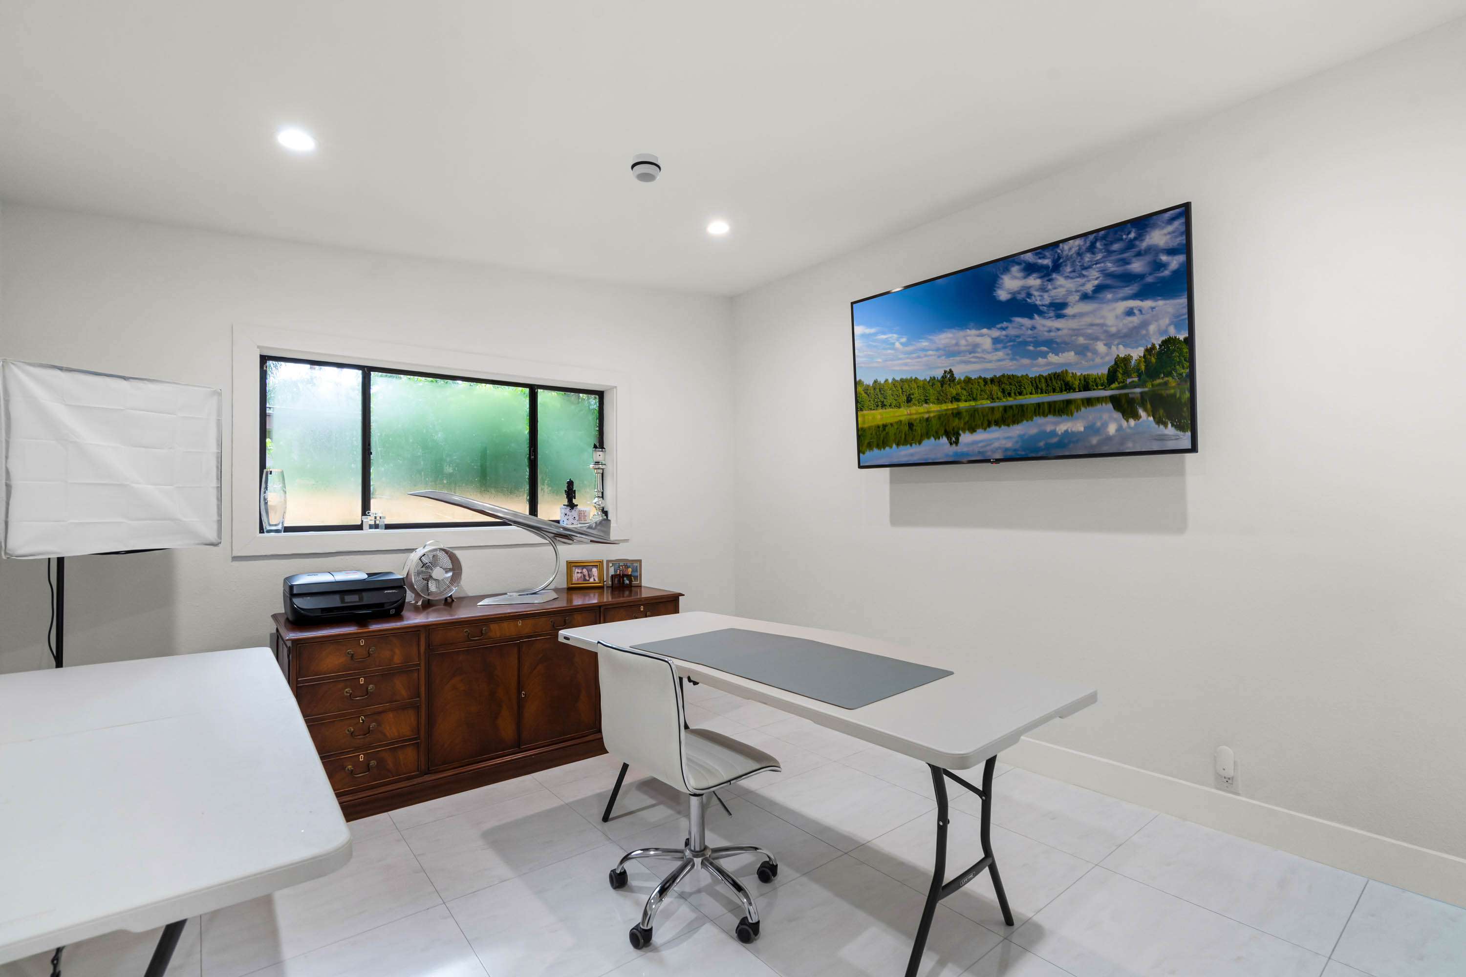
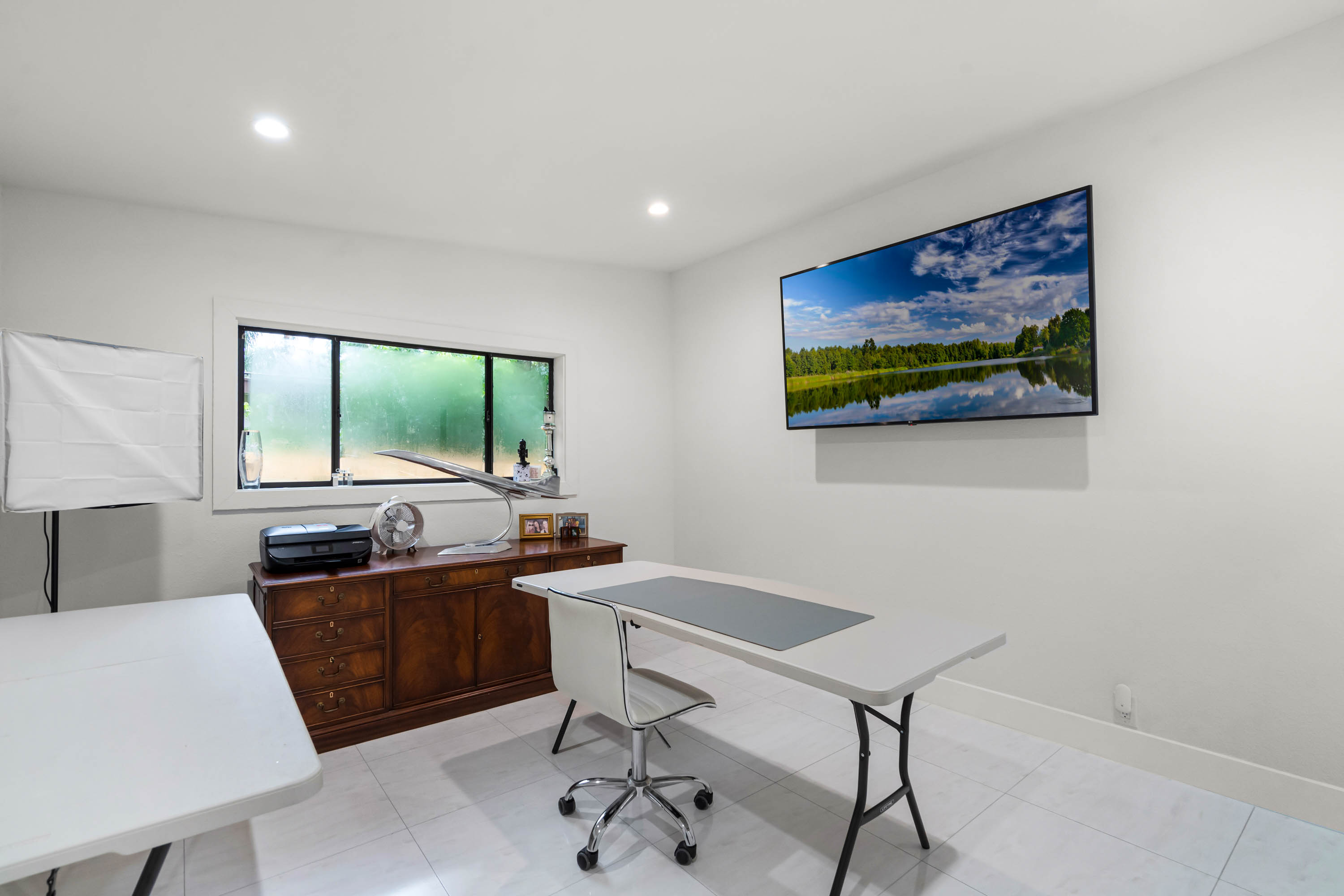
- smoke detector [630,153,662,183]
